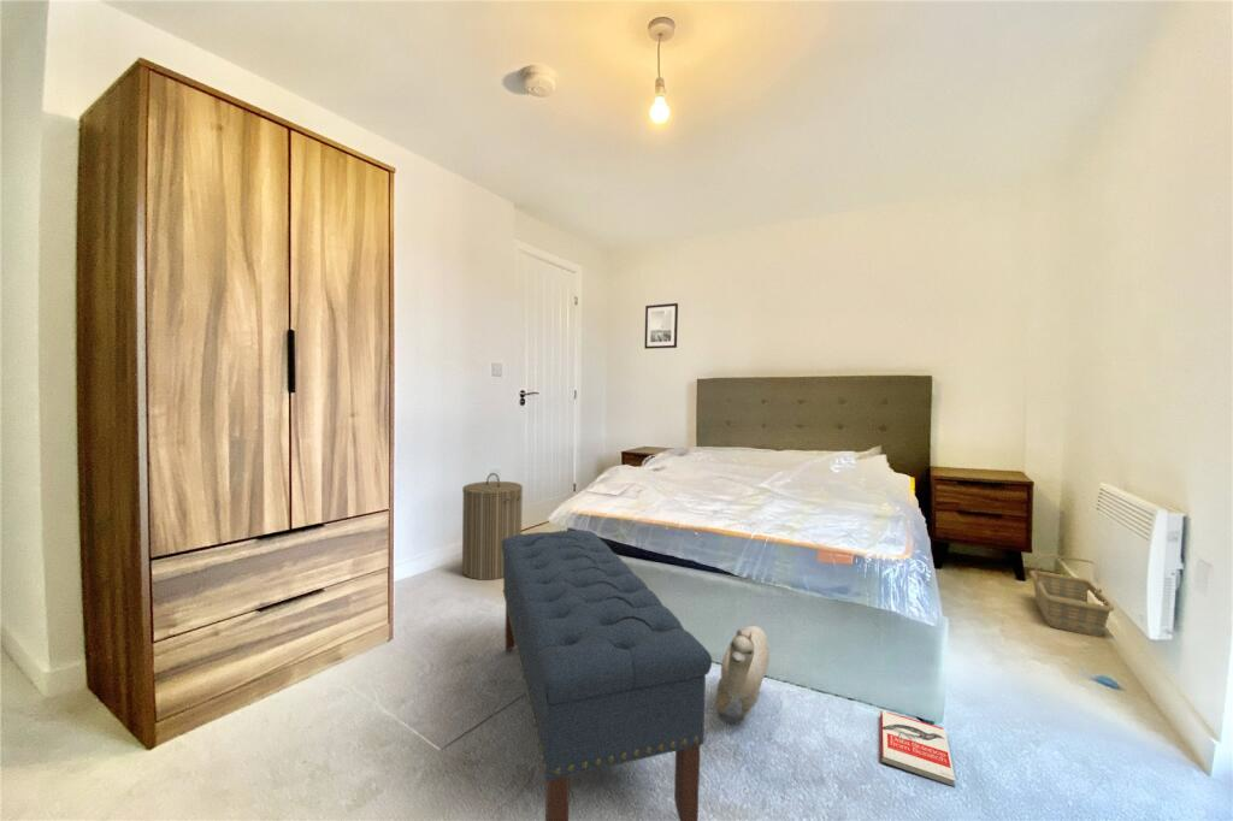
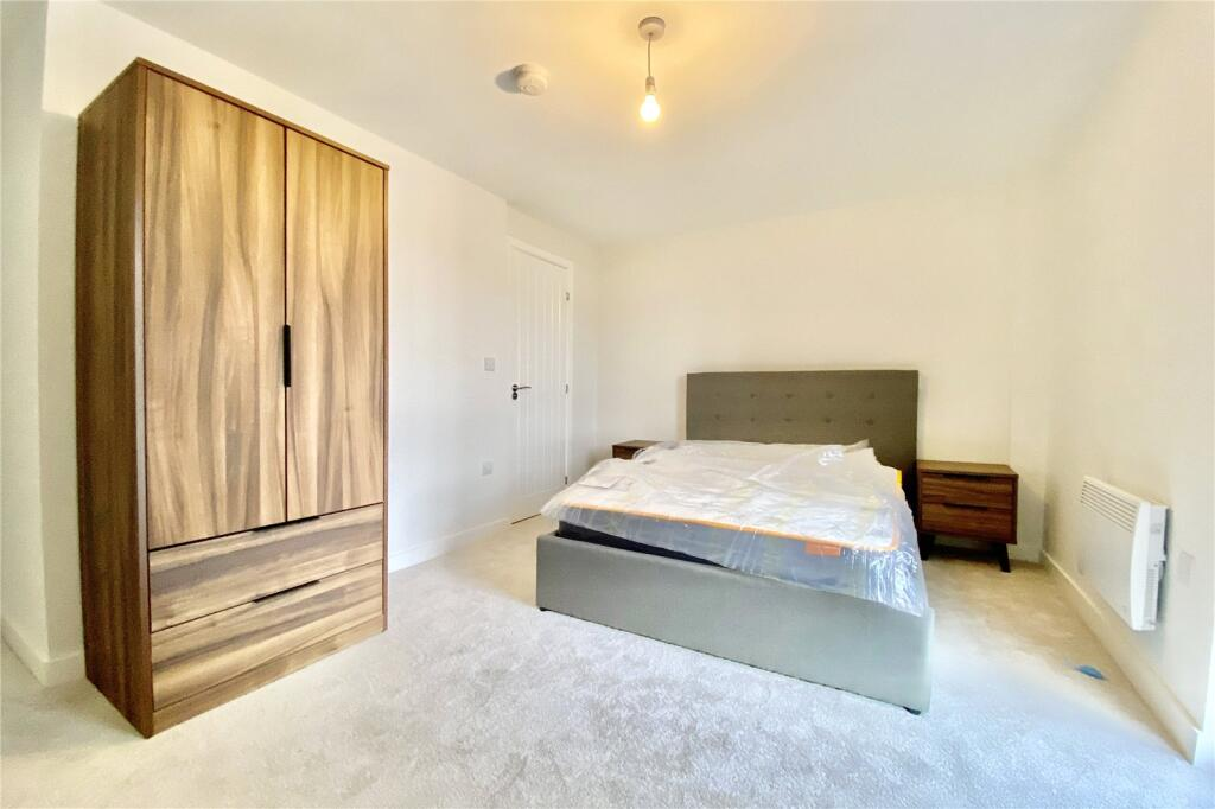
- bench [502,530,713,821]
- basket [1028,554,1115,638]
- plush toy [715,625,771,720]
- wall art [643,302,679,350]
- laundry hamper [461,472,524,581]
- book [879,709,956,788]
